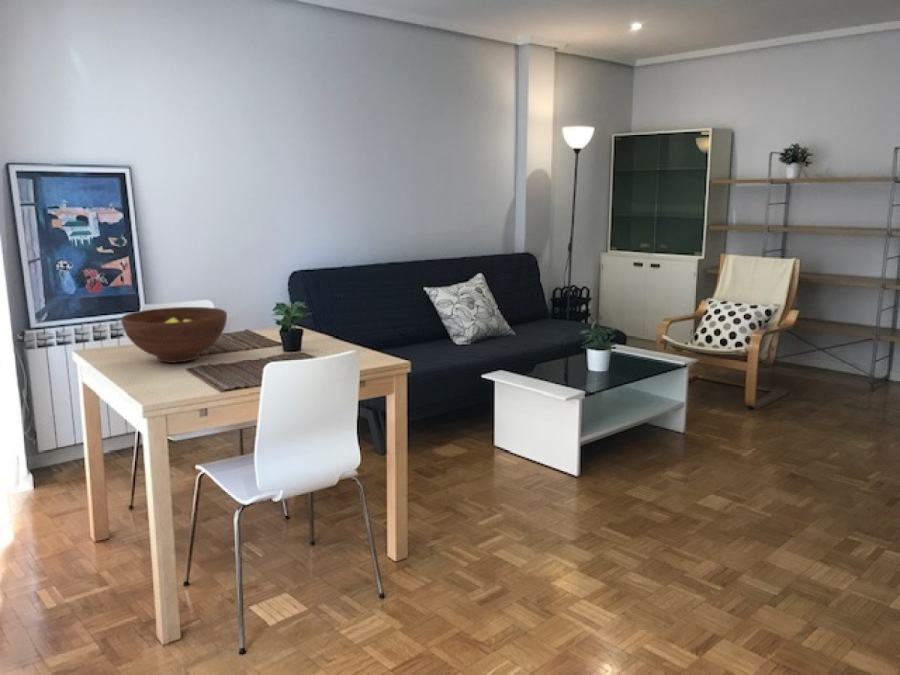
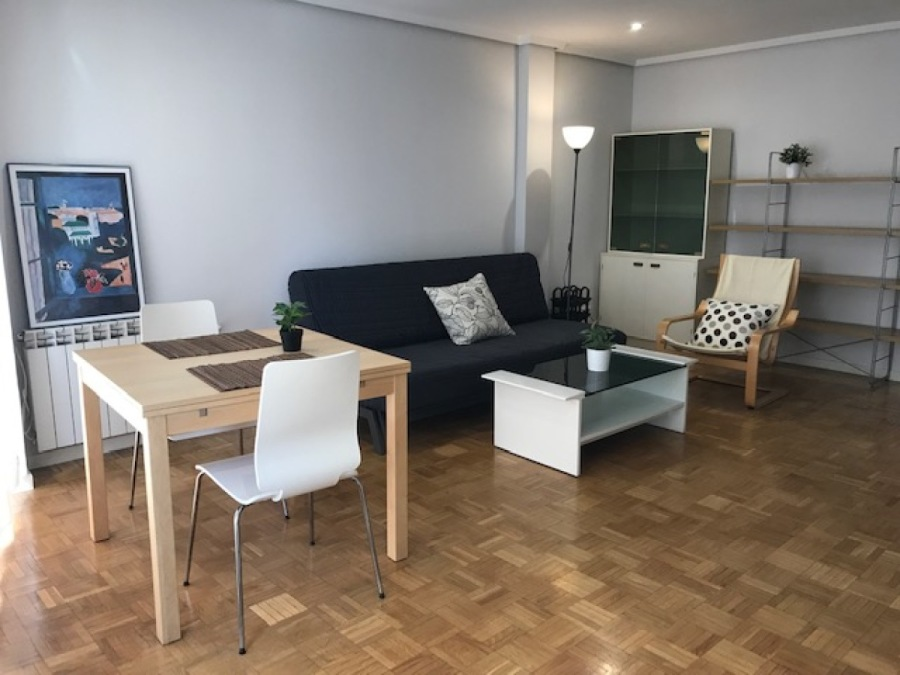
- fruit bowl [120,306,228,364]
